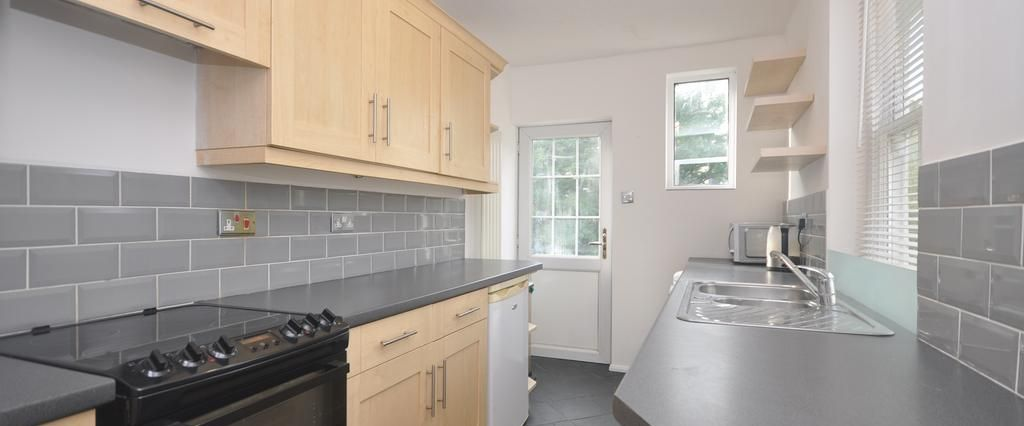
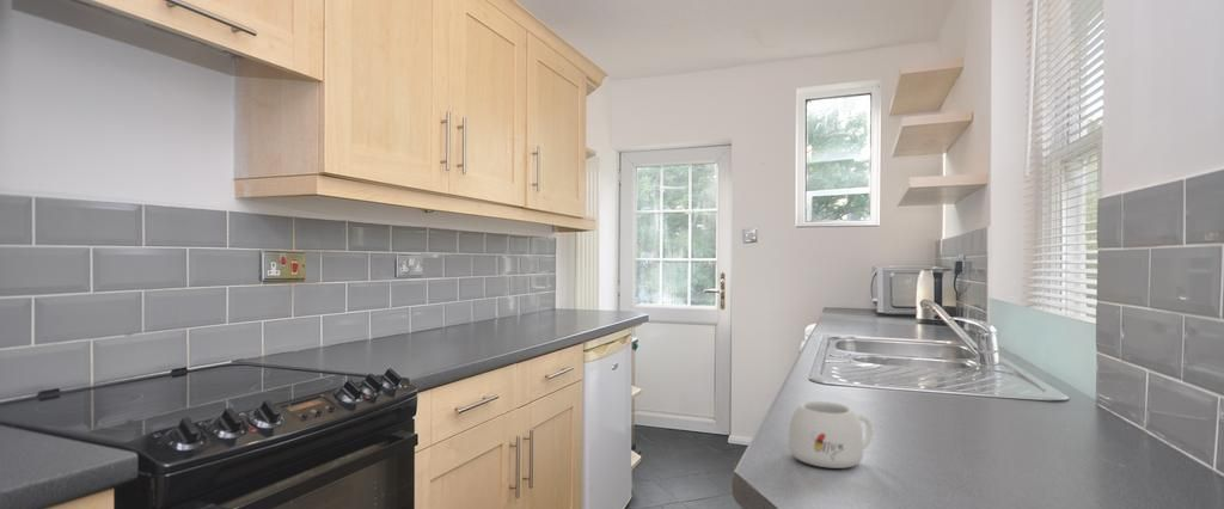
+ mug [788,400,874,470]
